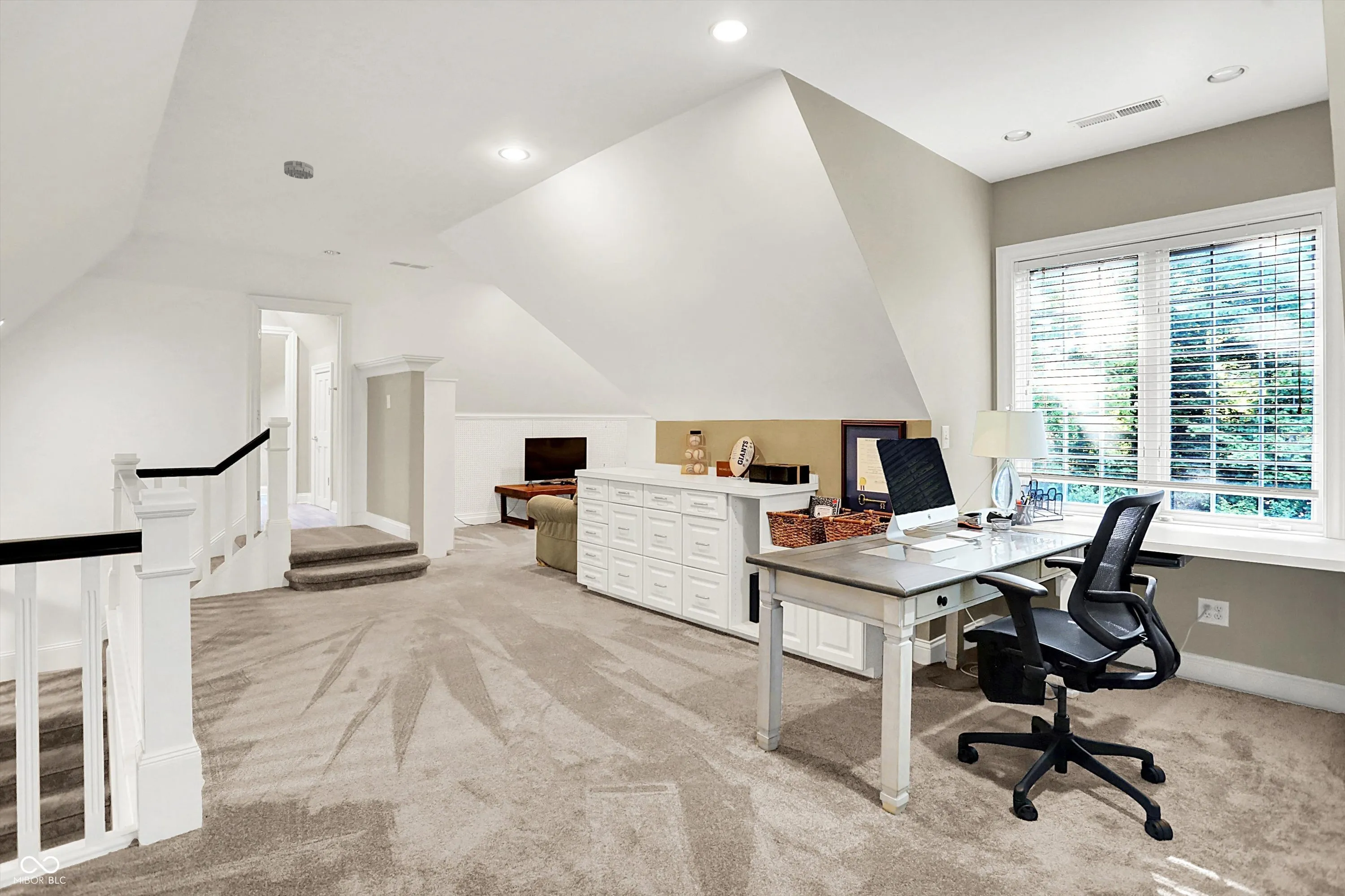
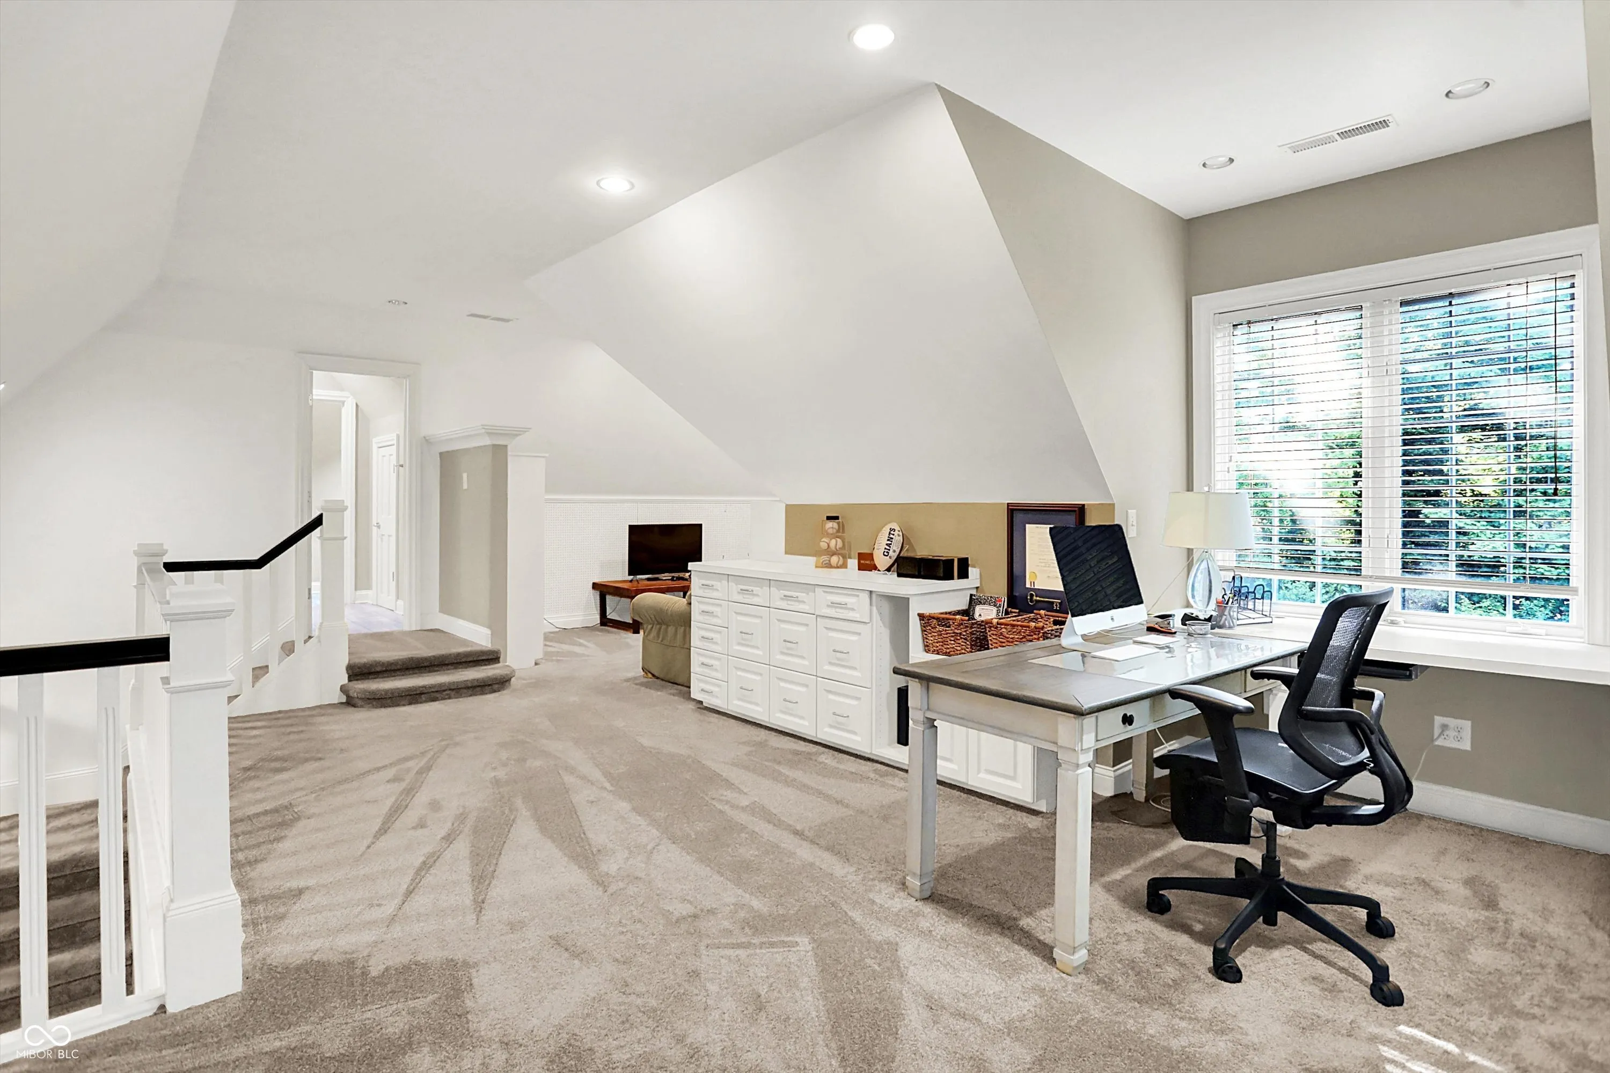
- smoke detector [284,160,314,179]
